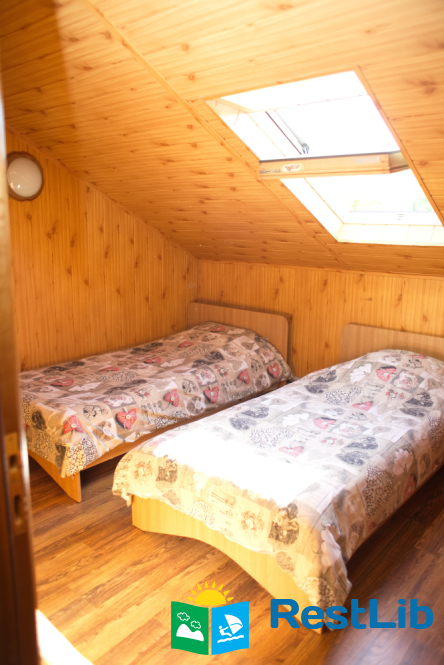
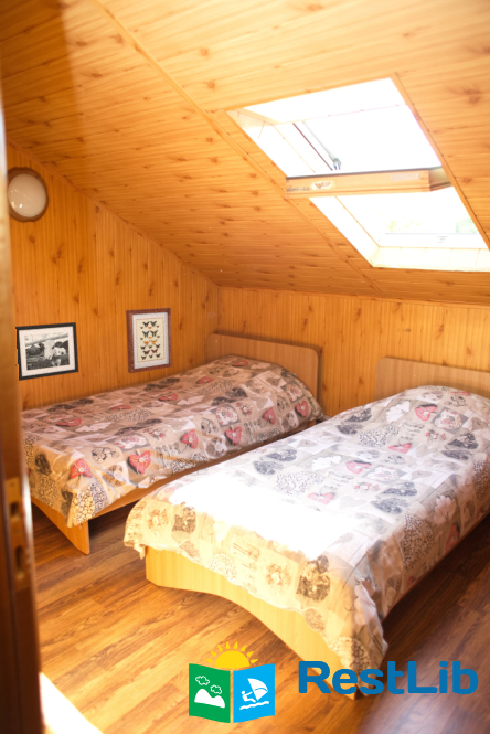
+ picture frame [14,321,79,382]
+ wall art [125,307,173,374]
